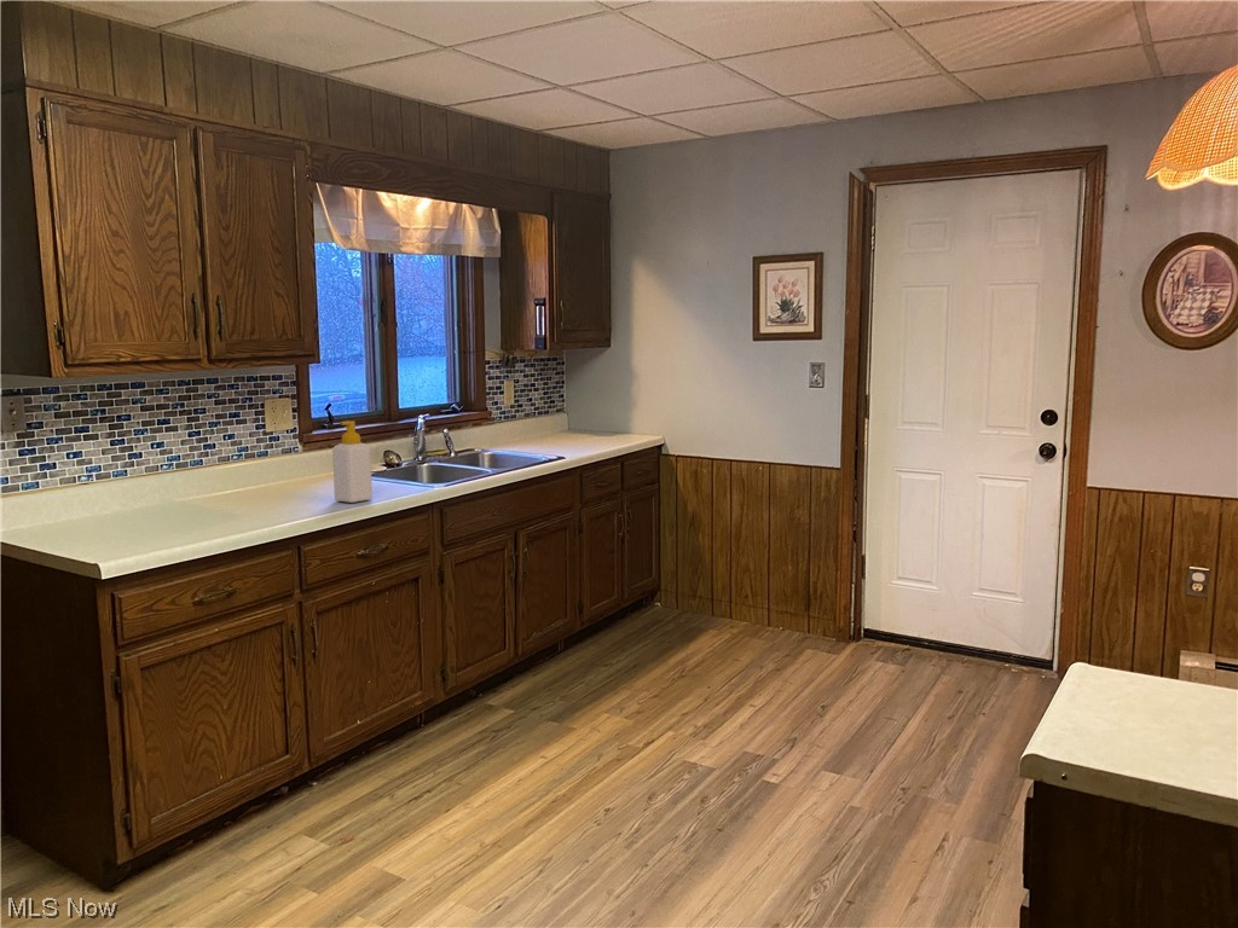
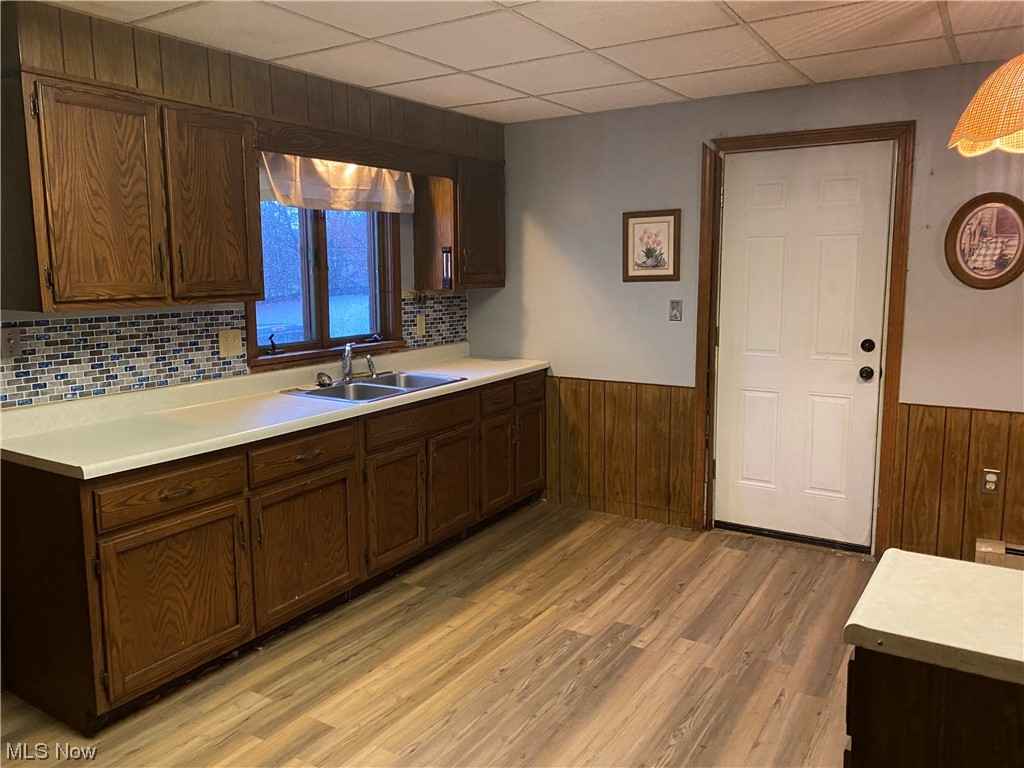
- soap bottle [331,420,374,504]
